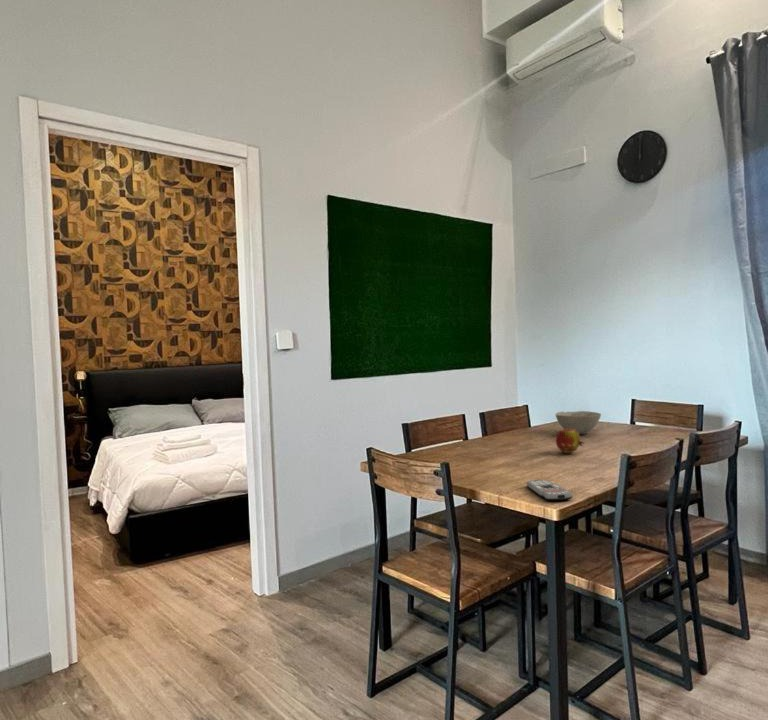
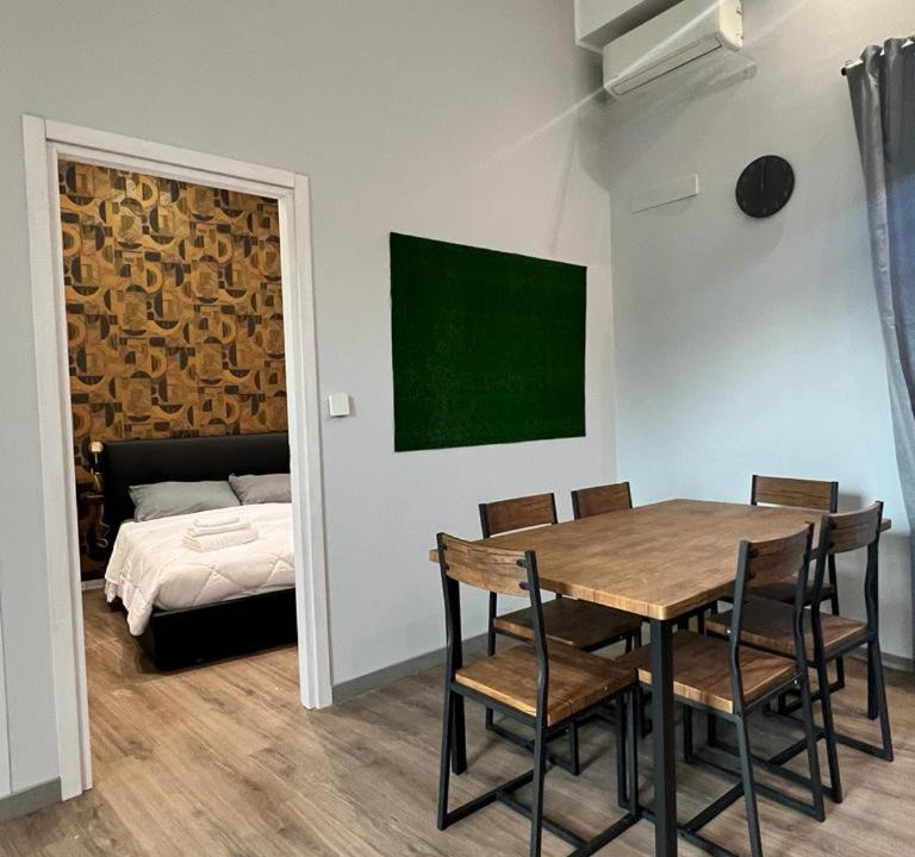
- bowl [555,410,602,435]
- fruit [555,428,585,454]
- remote control [526,479,574,501]
